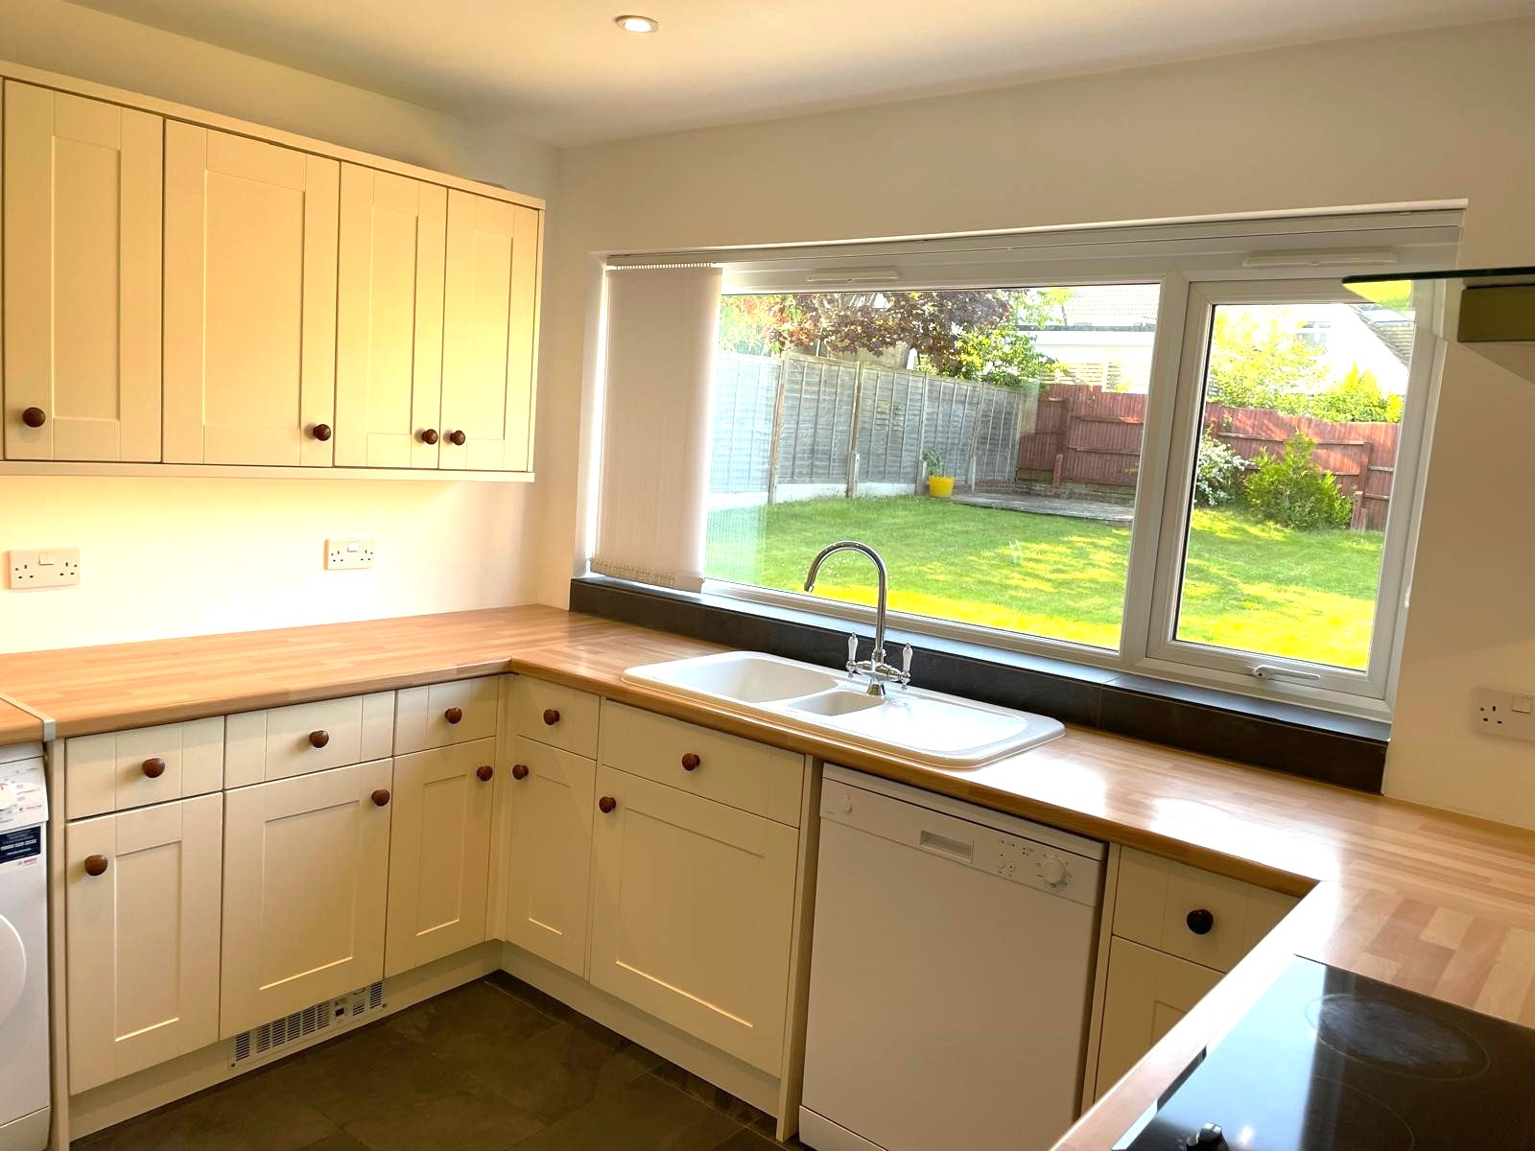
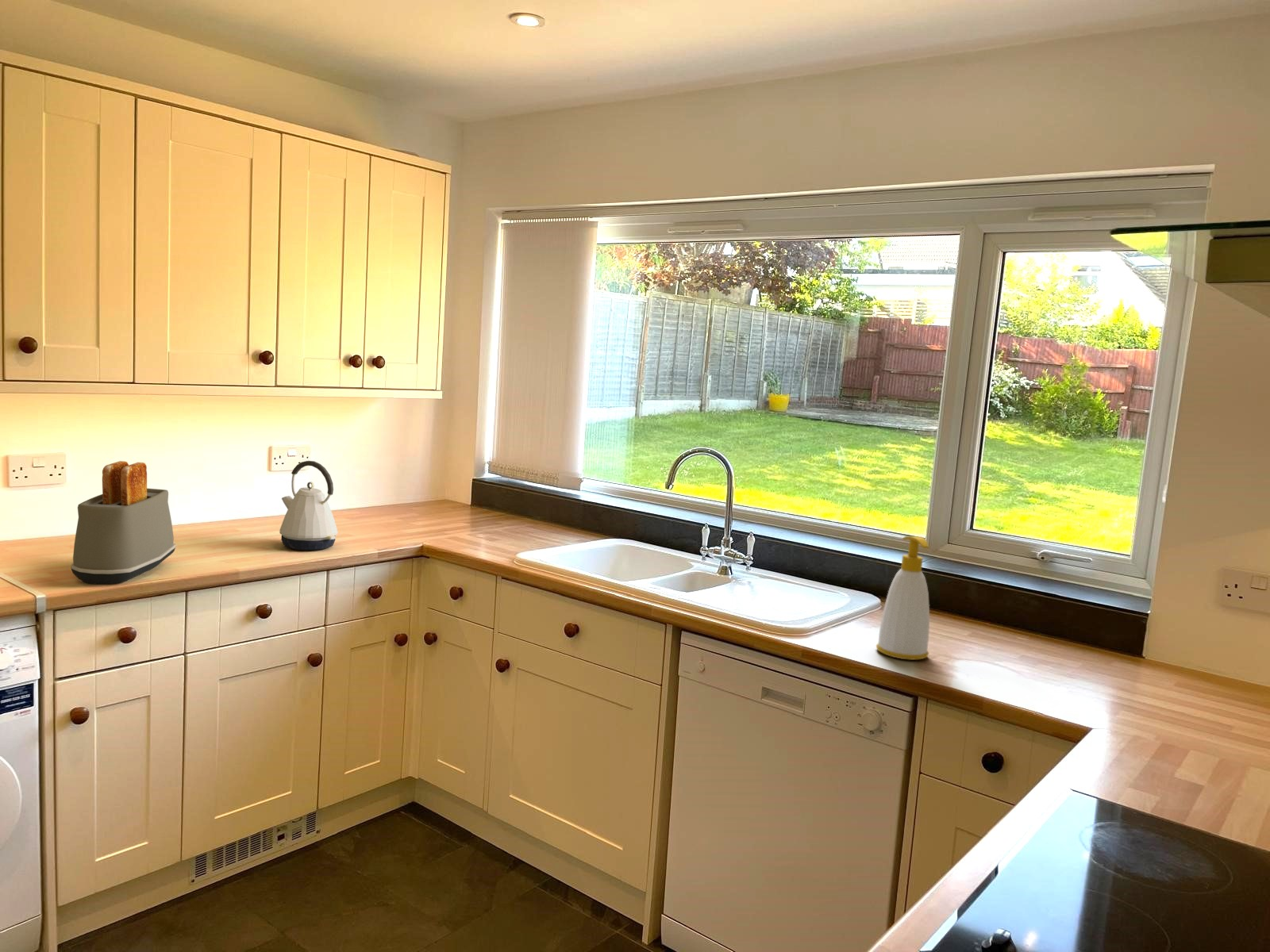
+ kettle [279,460,338,551]
+ toaster [70,460,177,585]
+ soap bottle [876,536,930,661]
